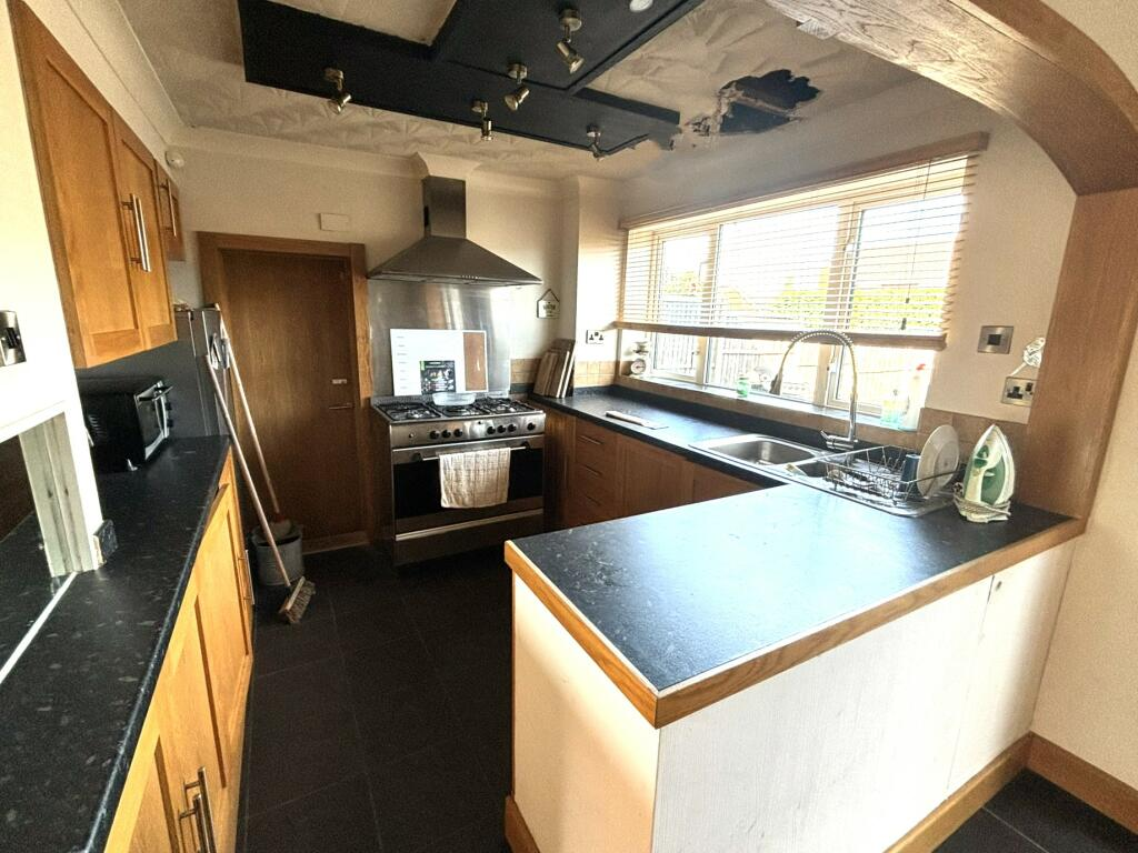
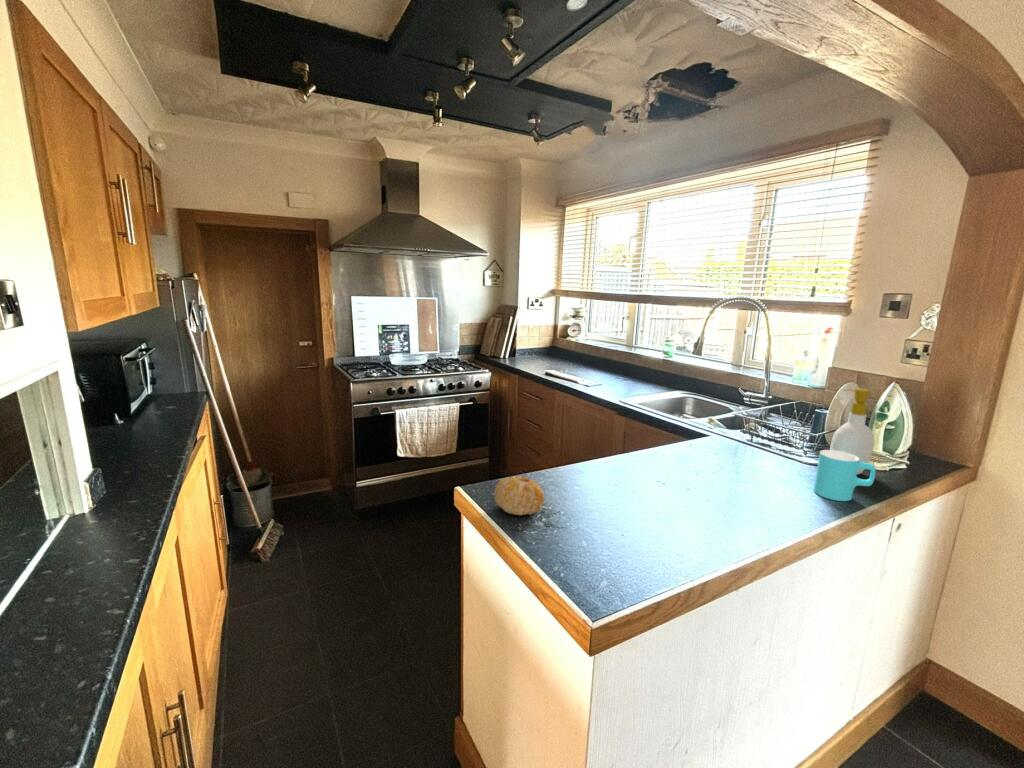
+ fruit [493,475,546,516]
+ cup [813,449,876,502]
+ soap bottle [829,387,875,476]
